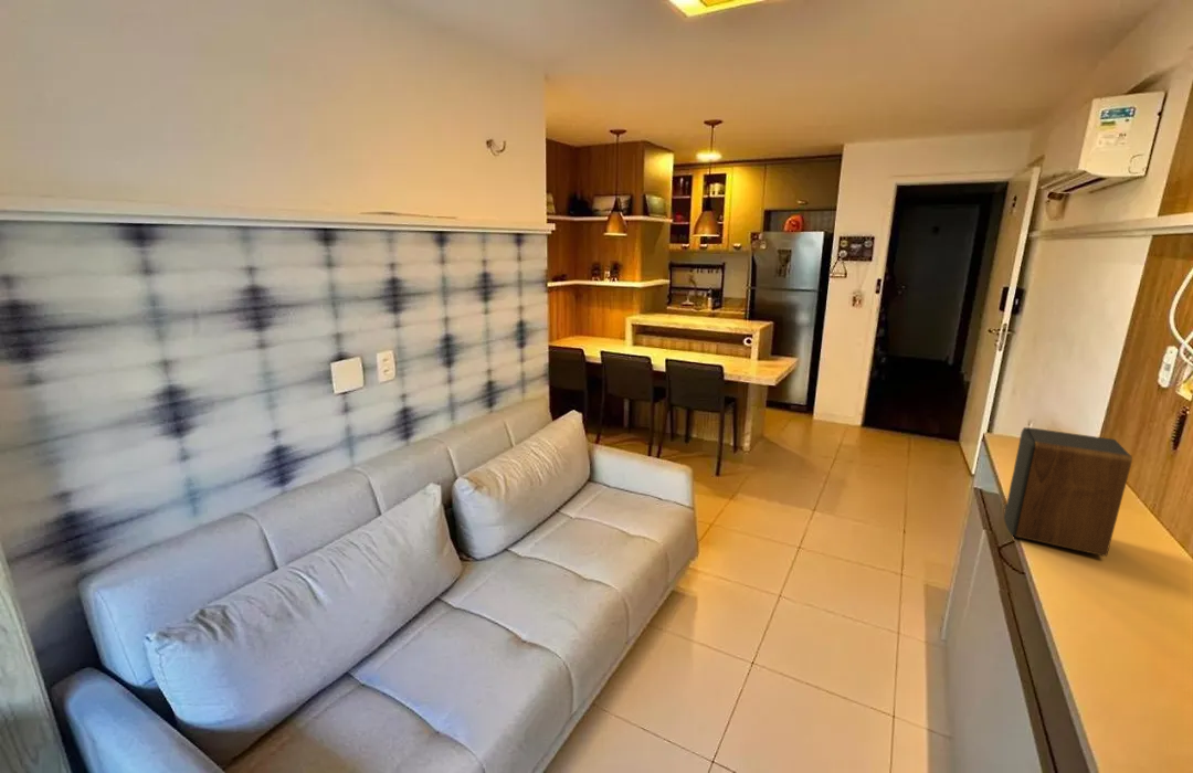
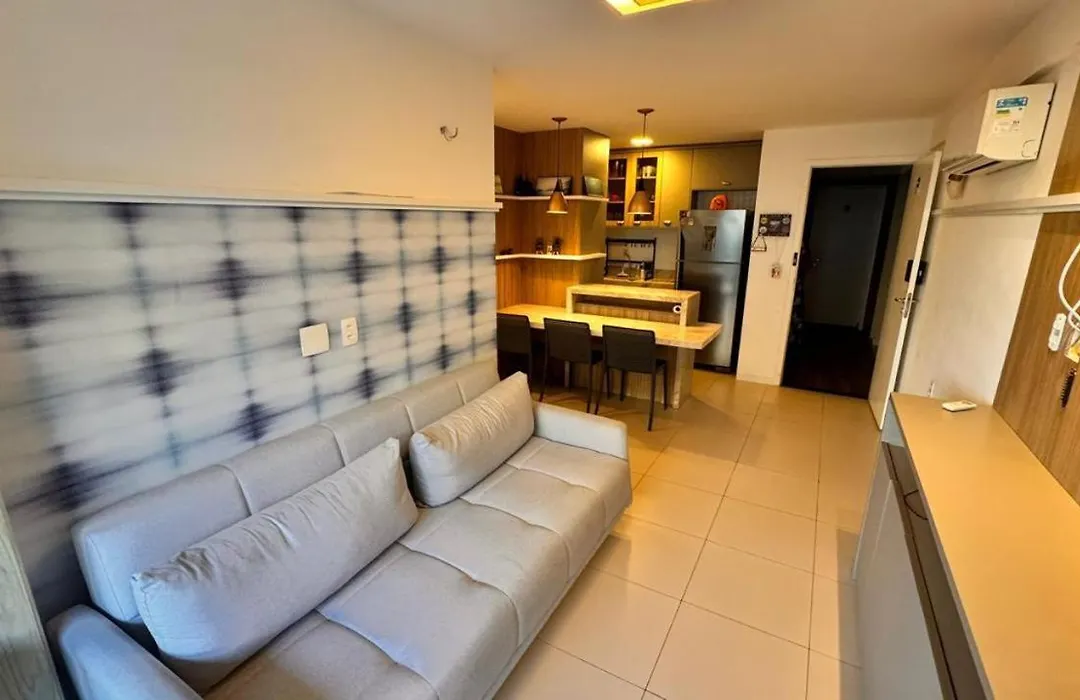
- speaker [1003,426,1133,558]
